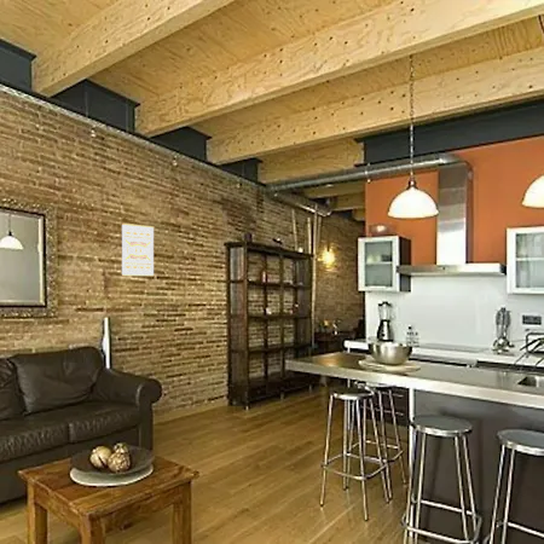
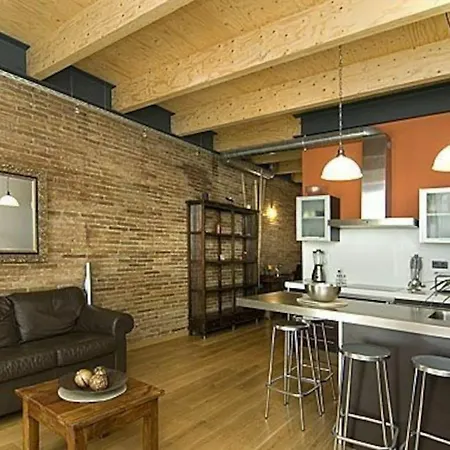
- wall art [120,222,156,277]
